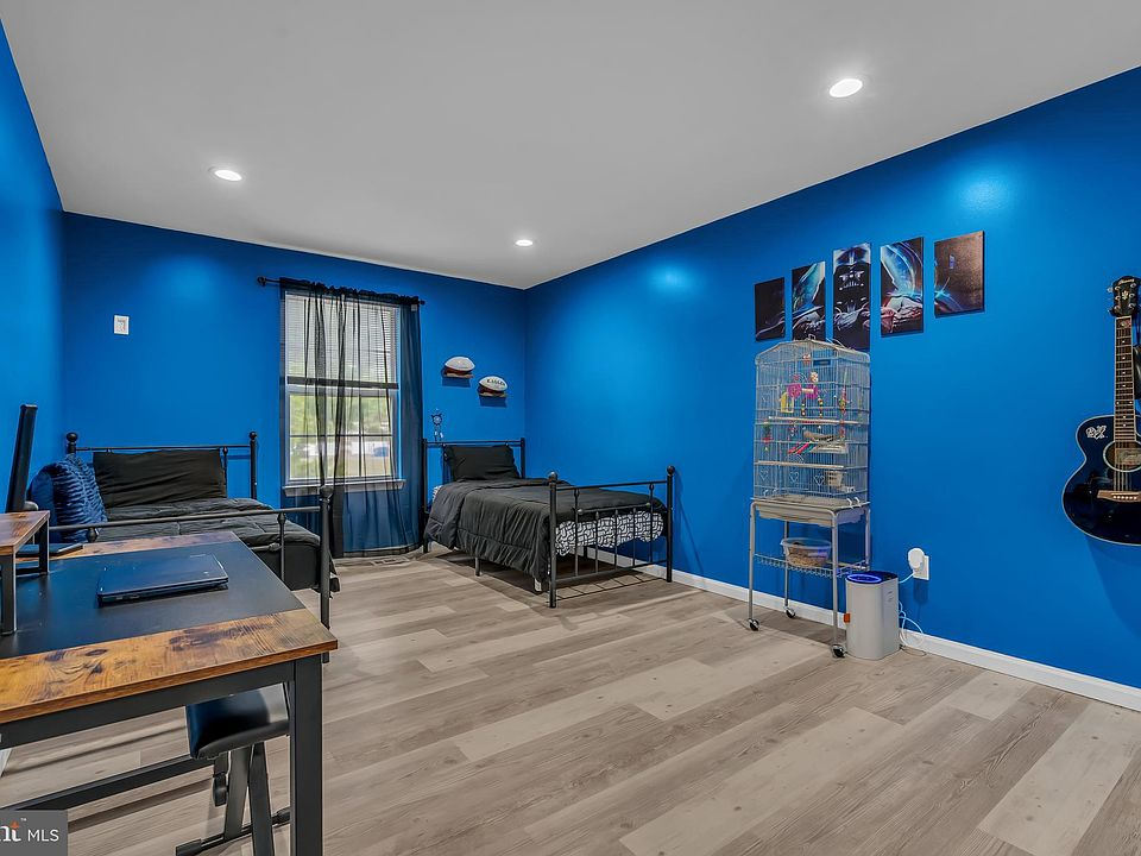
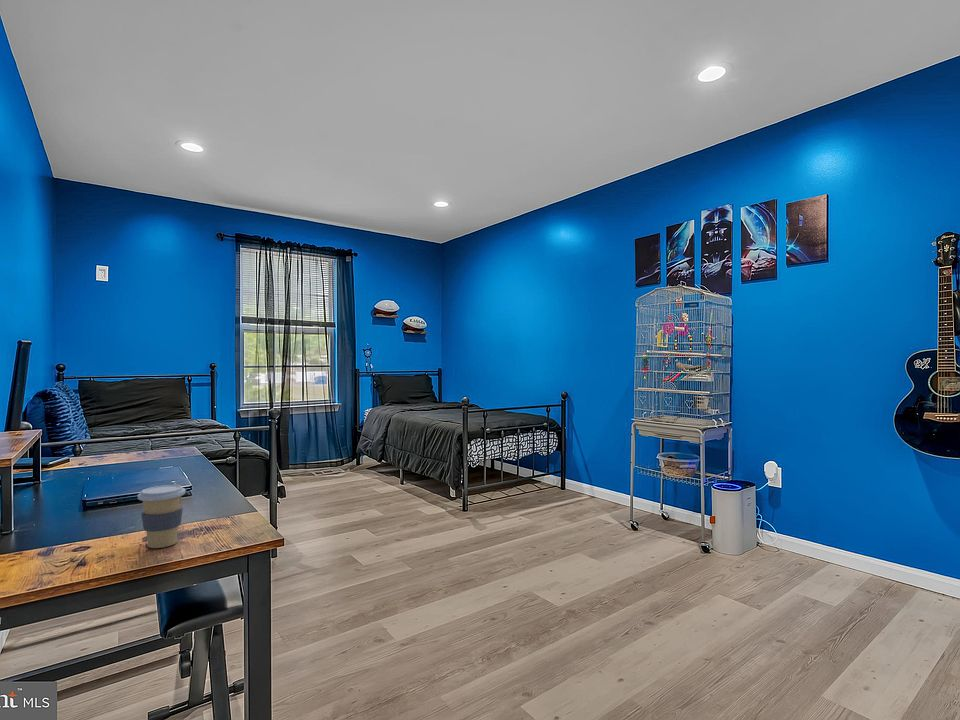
+ coffee cup [137,484,187,549]
